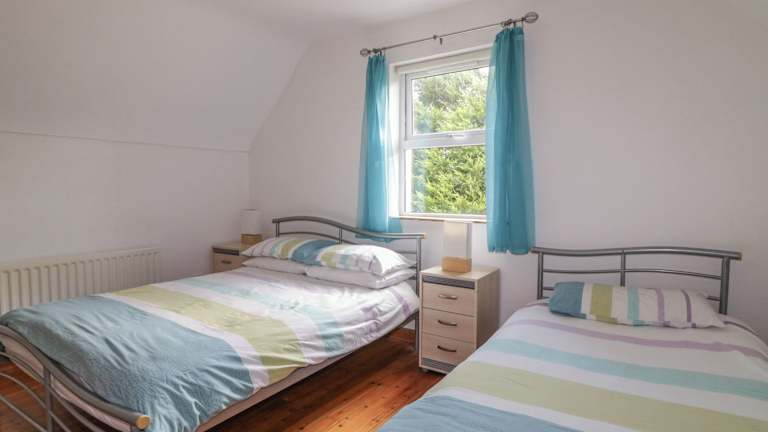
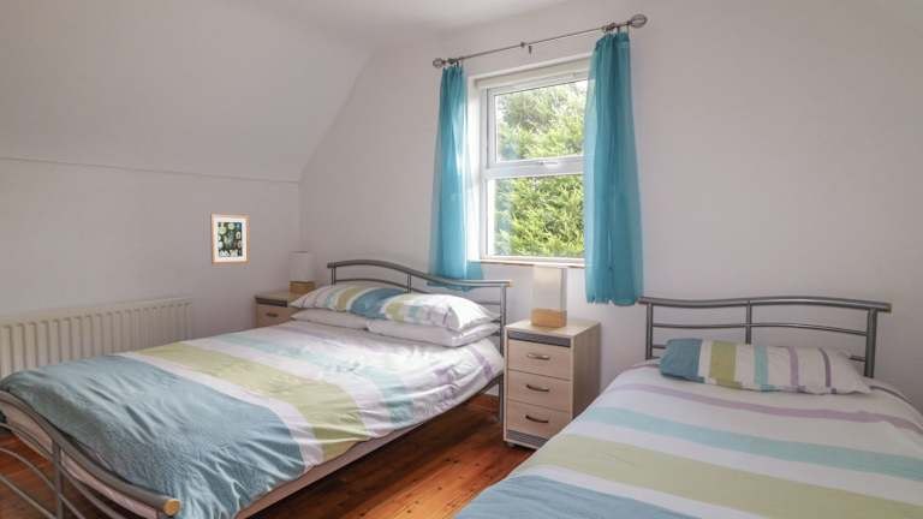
+ wall art [209,213,250,266]
